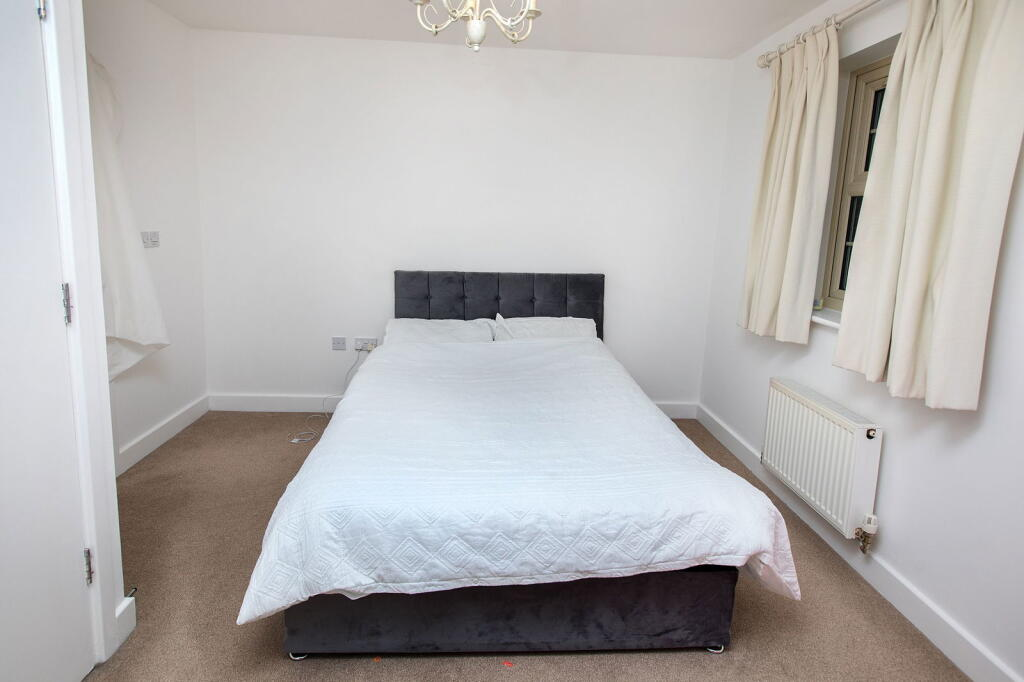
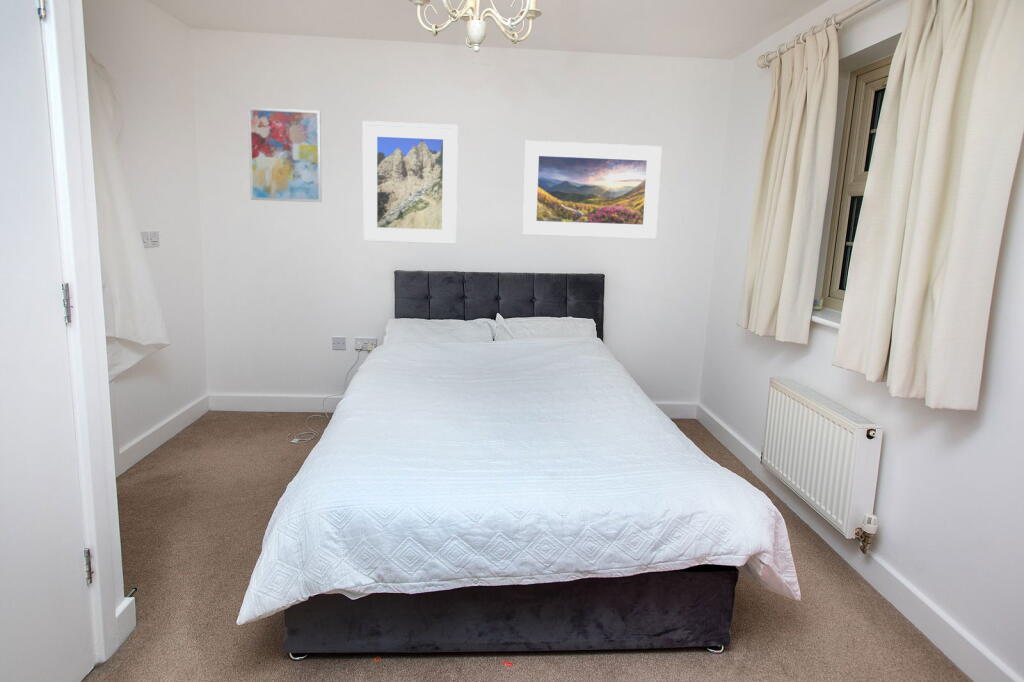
+ wall art [247,107,323,203]
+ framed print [521,140,663,240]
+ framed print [361,120,459,245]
